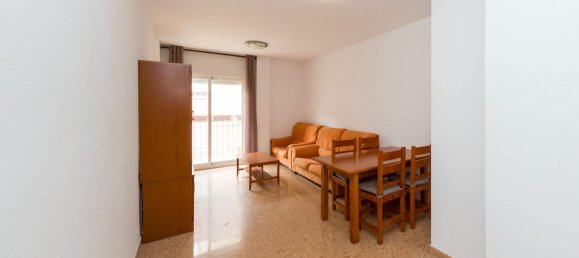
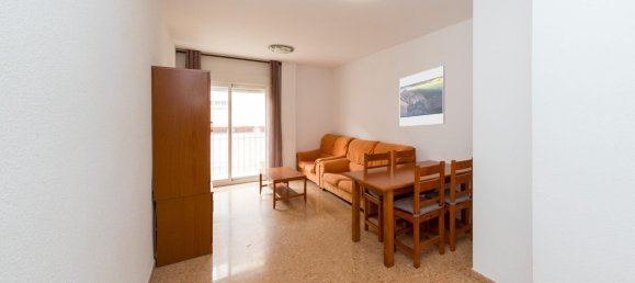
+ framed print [398,65,445,127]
